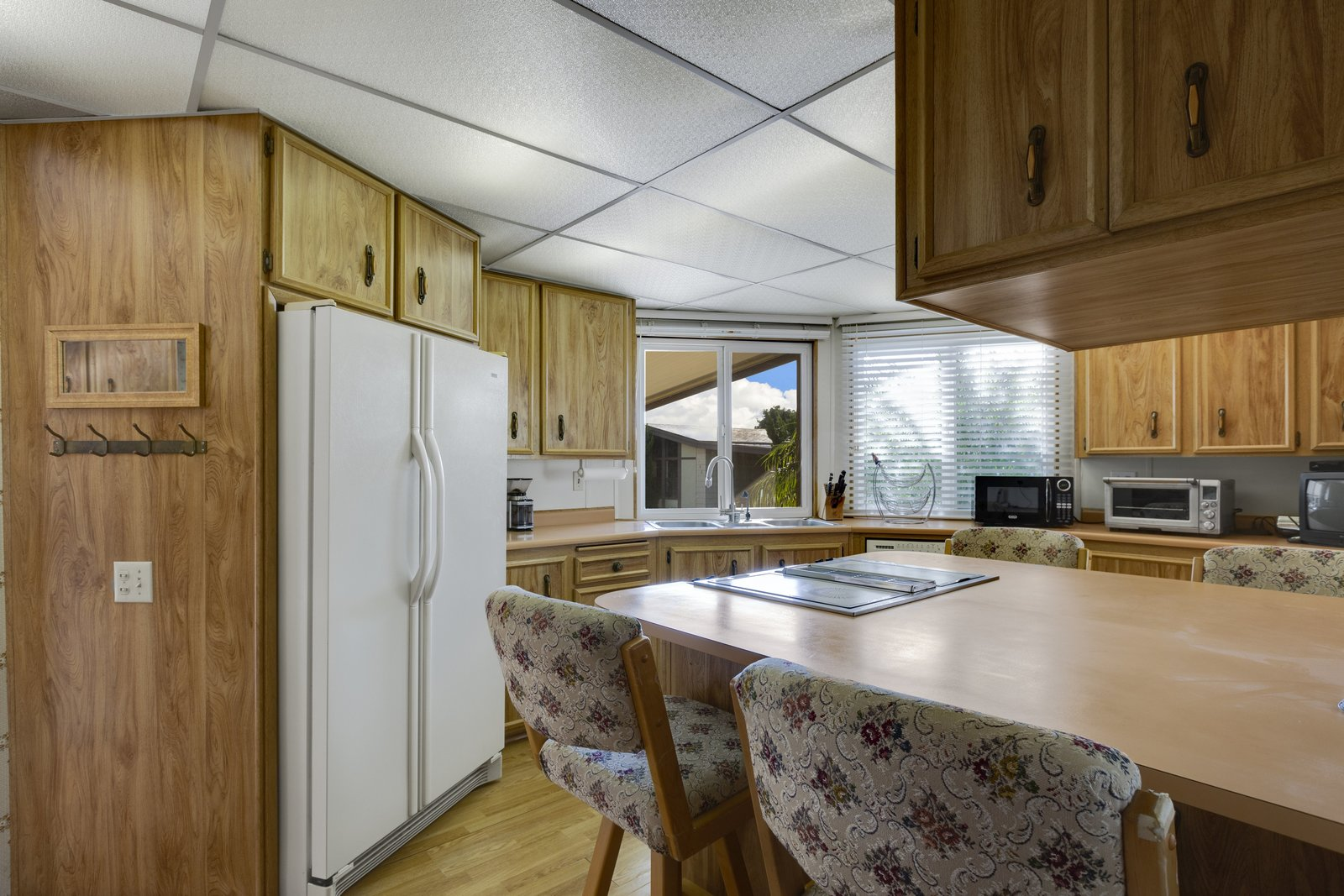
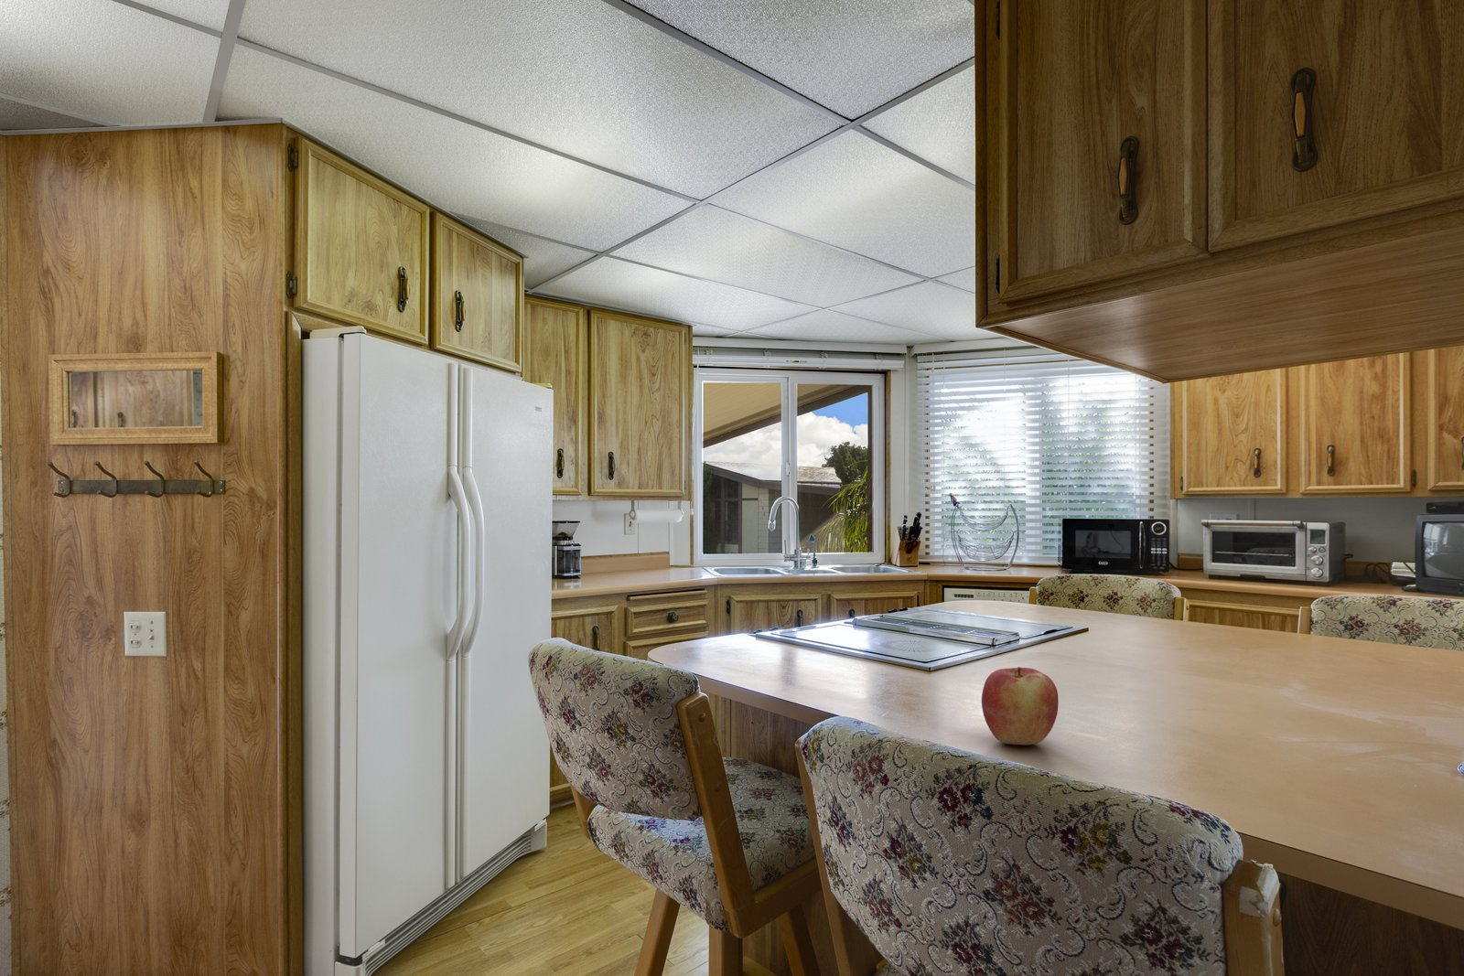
+ apple [980,666,1060,745]
